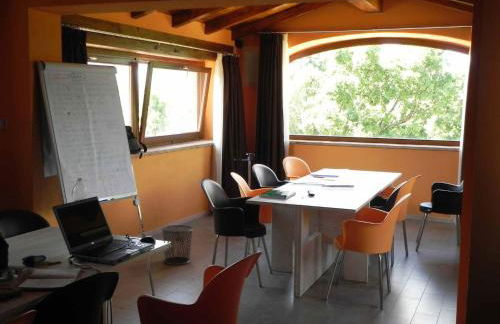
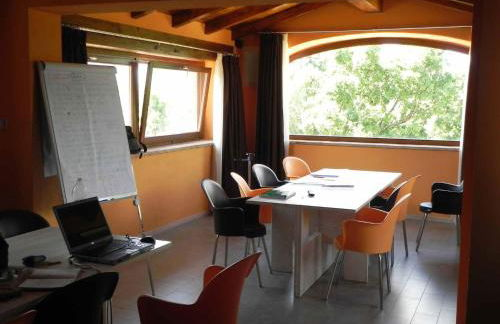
- waste bin [161,224,194,266]
